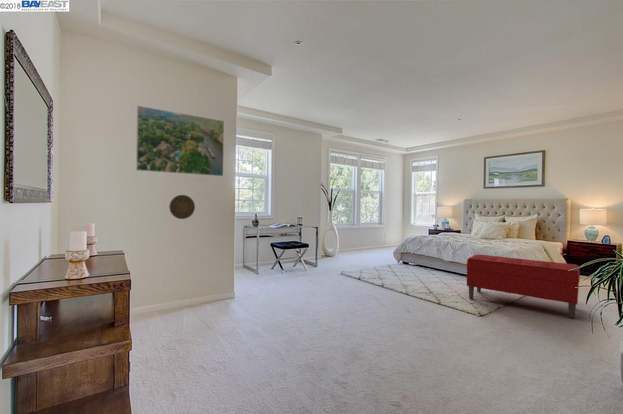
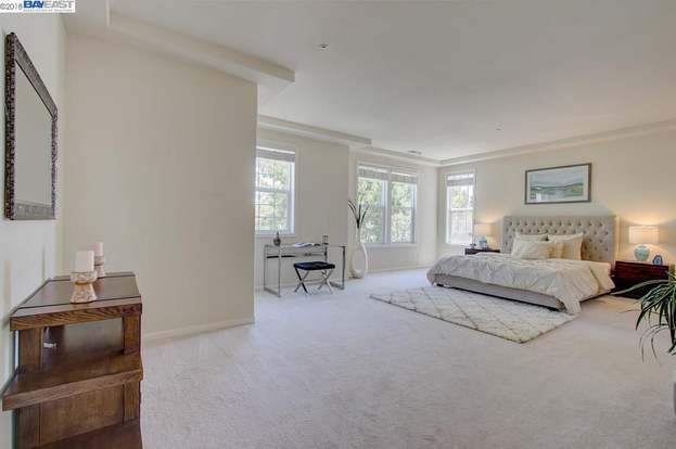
- decorative plate [168,194,196,220]
- bench [466,253,581,319]
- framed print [135,105,225,177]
